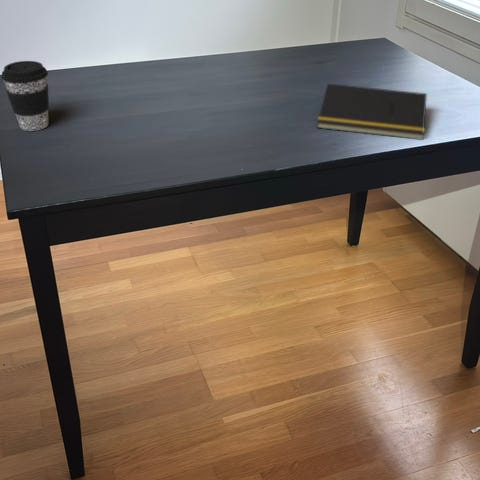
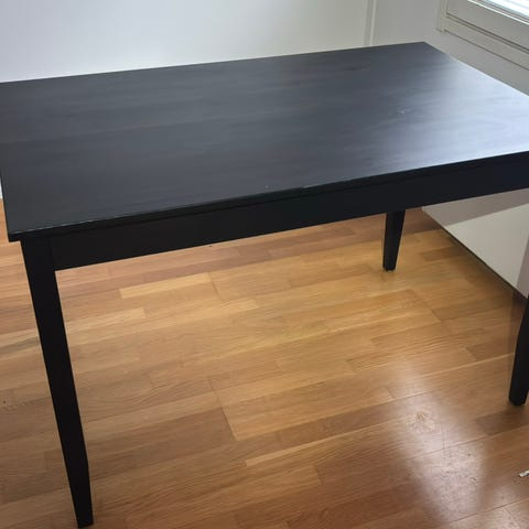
- coffee cup [1,60,50,132]
- notepad [316,83,428,141]
